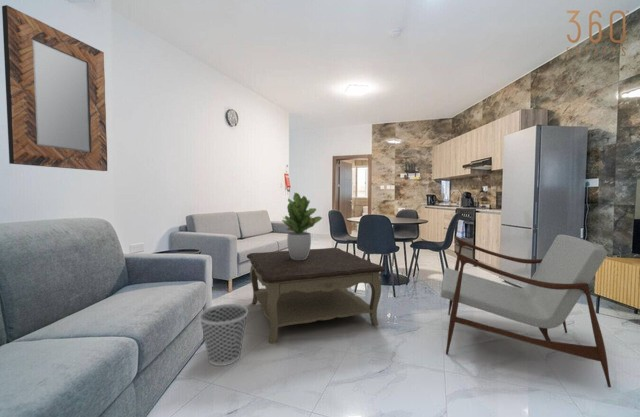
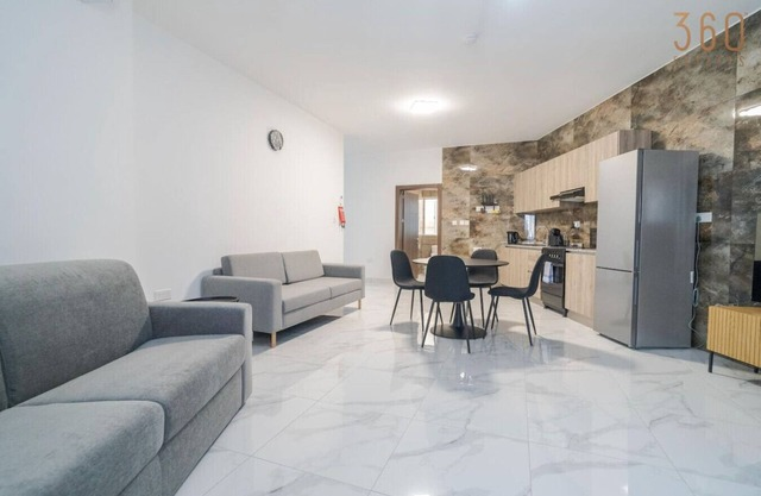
- wastebasket [198,303,249,367]
- home mirror [1,4,108,172]
- coffee table [246,247,386,345]
- potted plant [281,192,323,260]
- armchair [440,234,612,388]
